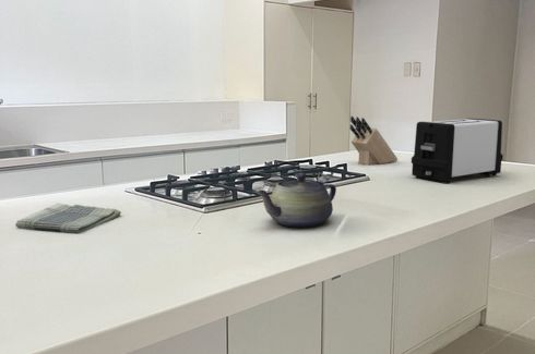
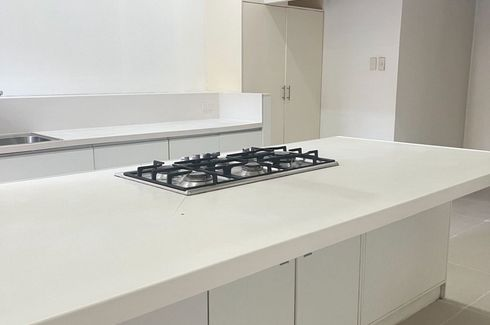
- teapot [254,172,337,229]
- dish towel [14,202,122,234]
- toaster [411,118,504,184]
- knife block [348,115,399,166]
